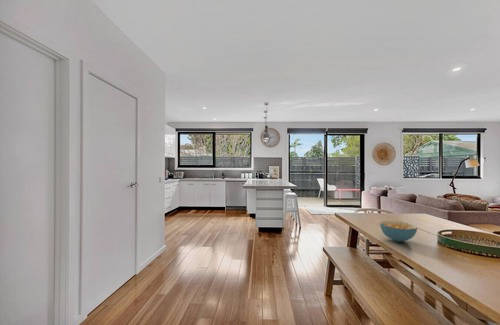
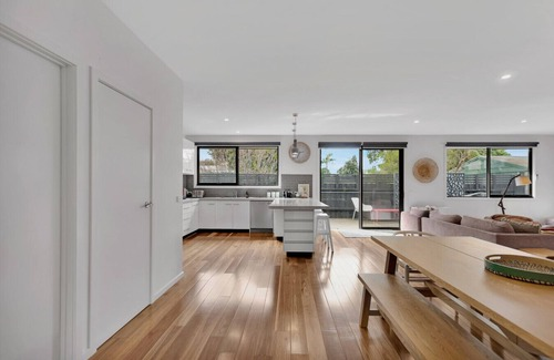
- cereal bowl [379,220,418,243]
